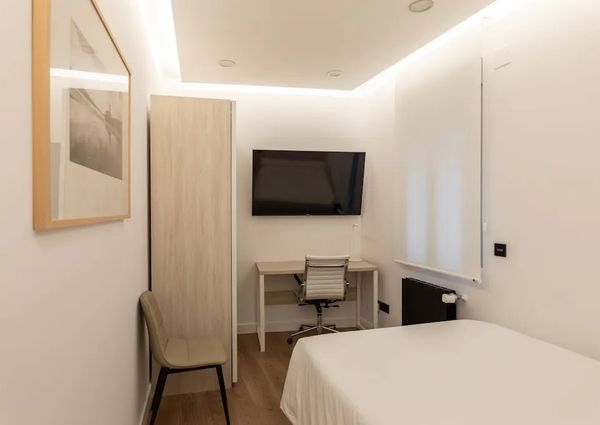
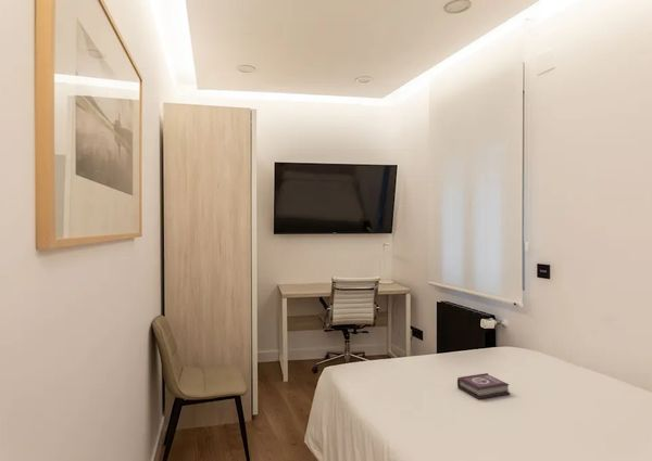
+ book [456,372,511,400]
